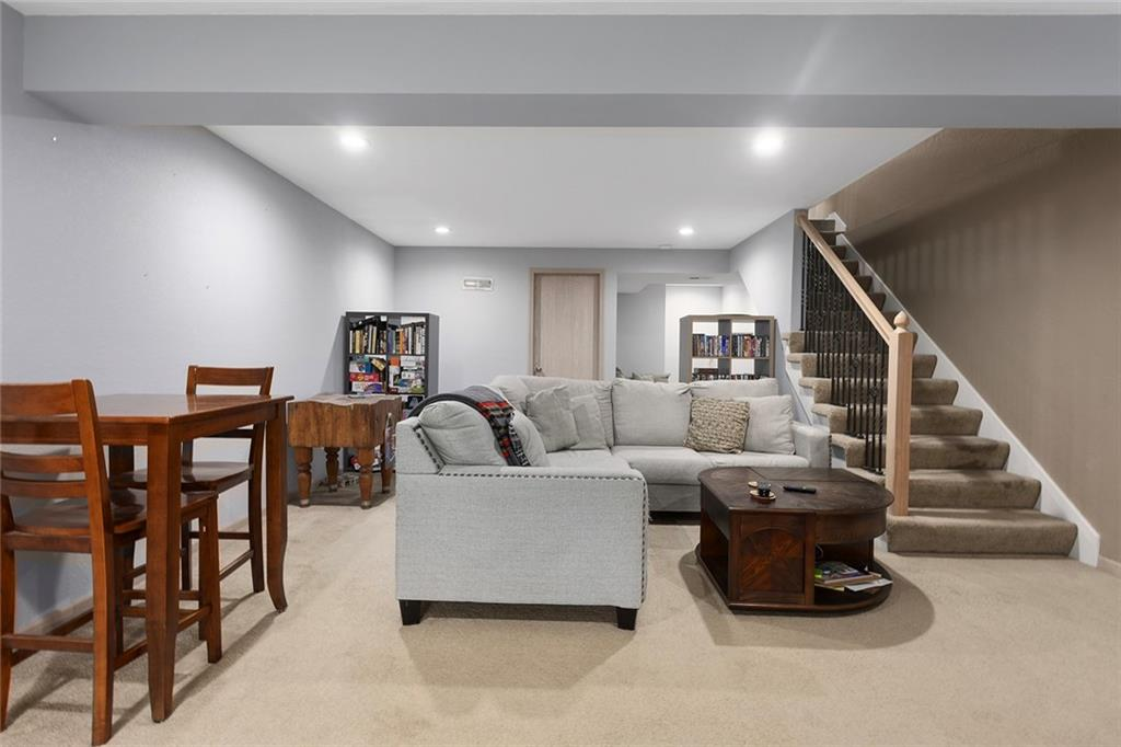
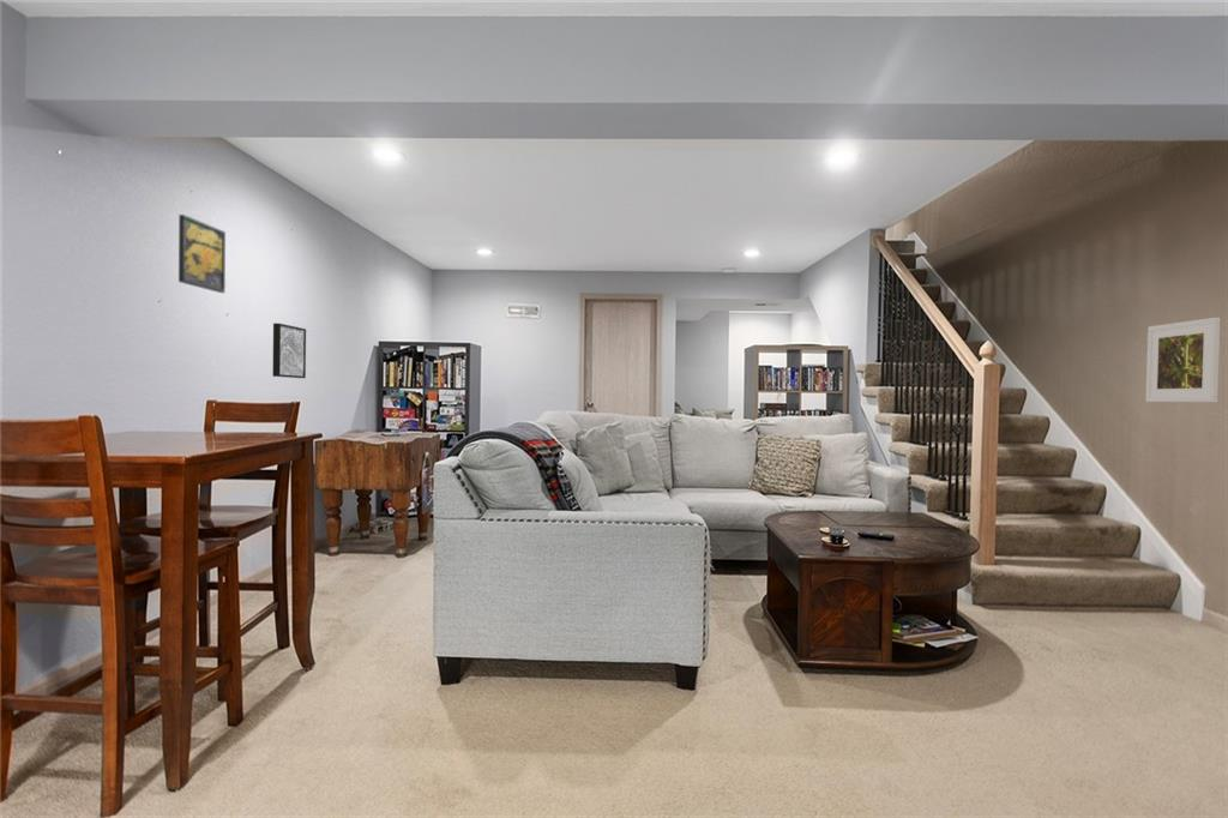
+ wall art [272,323,307,379]
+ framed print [177,213,227,294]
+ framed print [1144,317,1222,403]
